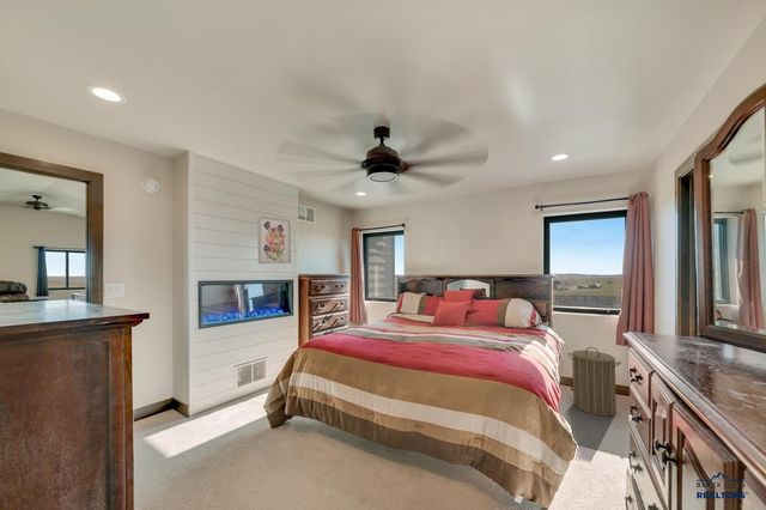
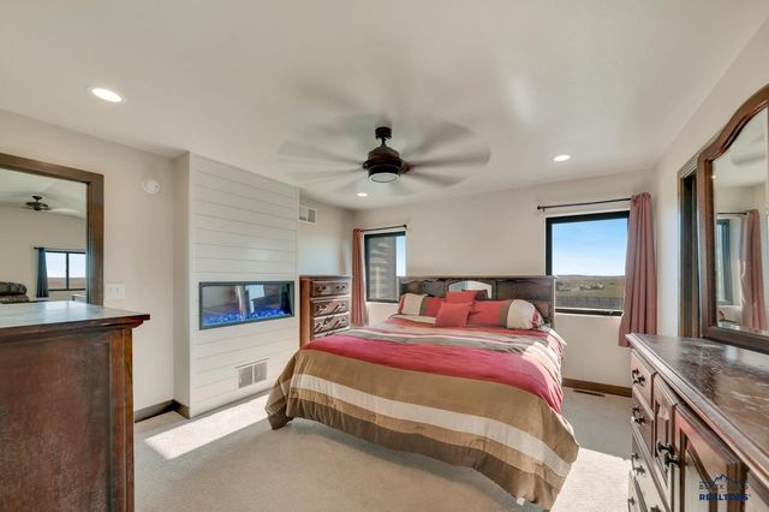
- wall art [257,215,292,265]
- laundry hamper [567,346,622,417]
